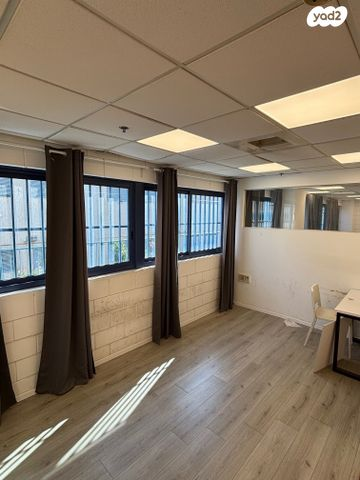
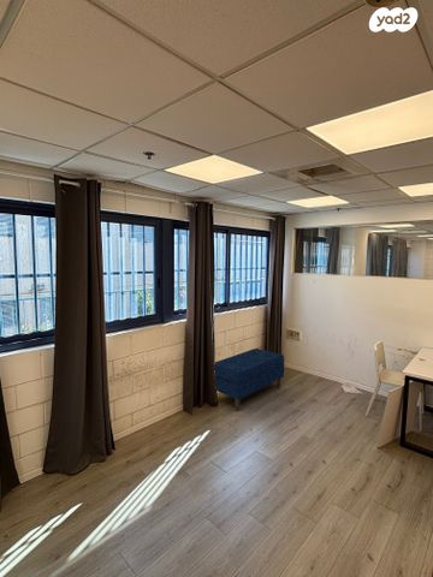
+ bench [214,347,285,412]
